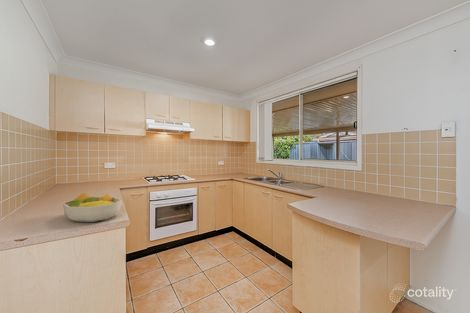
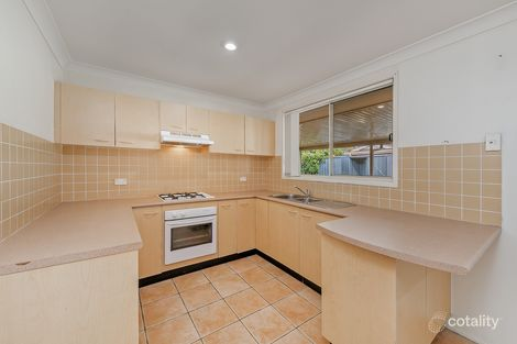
- fruit bowl [62,192,123,223]
